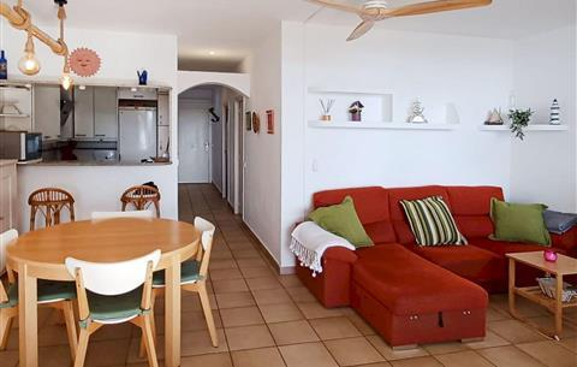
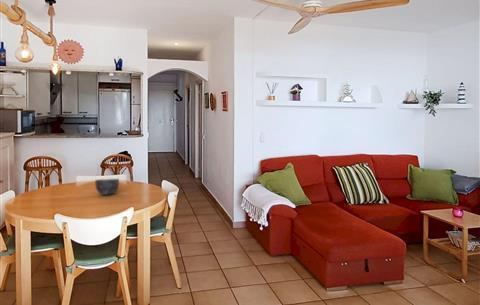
+ bowl [94,178,120,196]
